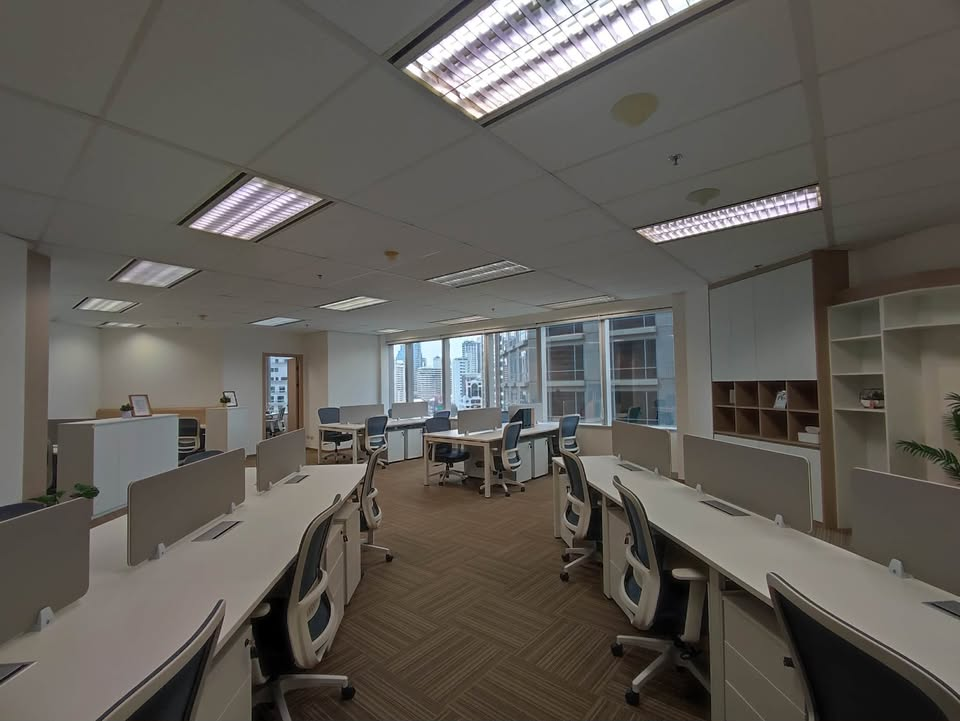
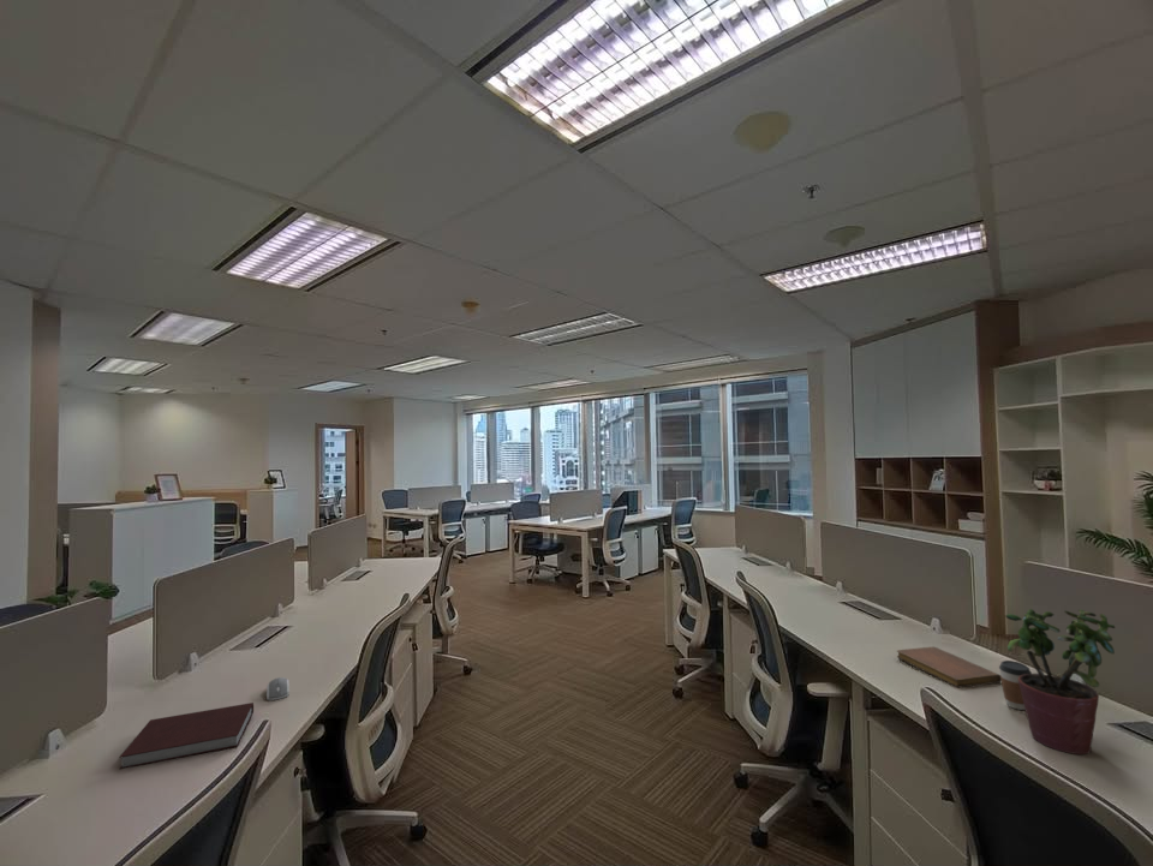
+ notebook [896,646,1002,689]
+ computer mouse [265,676,291,701]
+ potted plant [1005,608,1116,755]
+ coffee cup [998,659,1033,711]
+ notebook [119,701,255,770]
